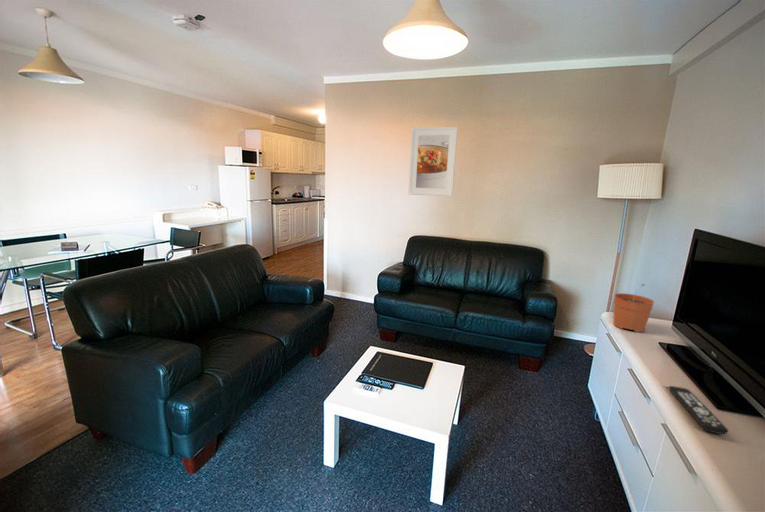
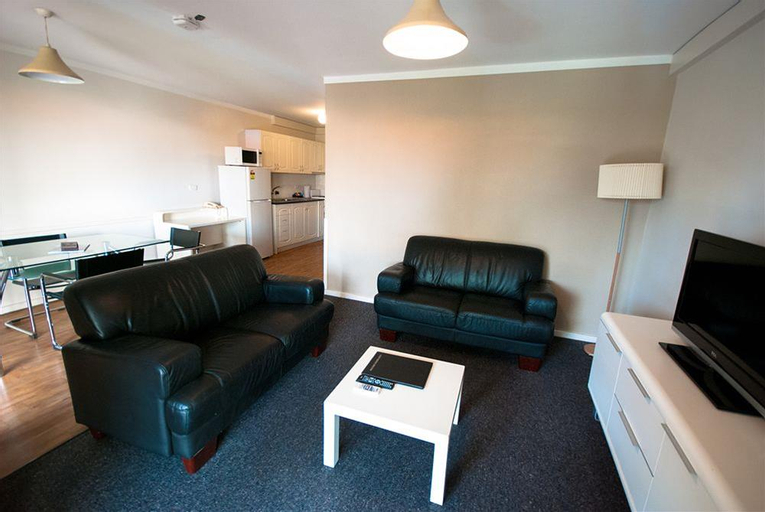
- plant pot [613,283,655,333]
- remote control [668,385,729,435]
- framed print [408,126,459,197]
